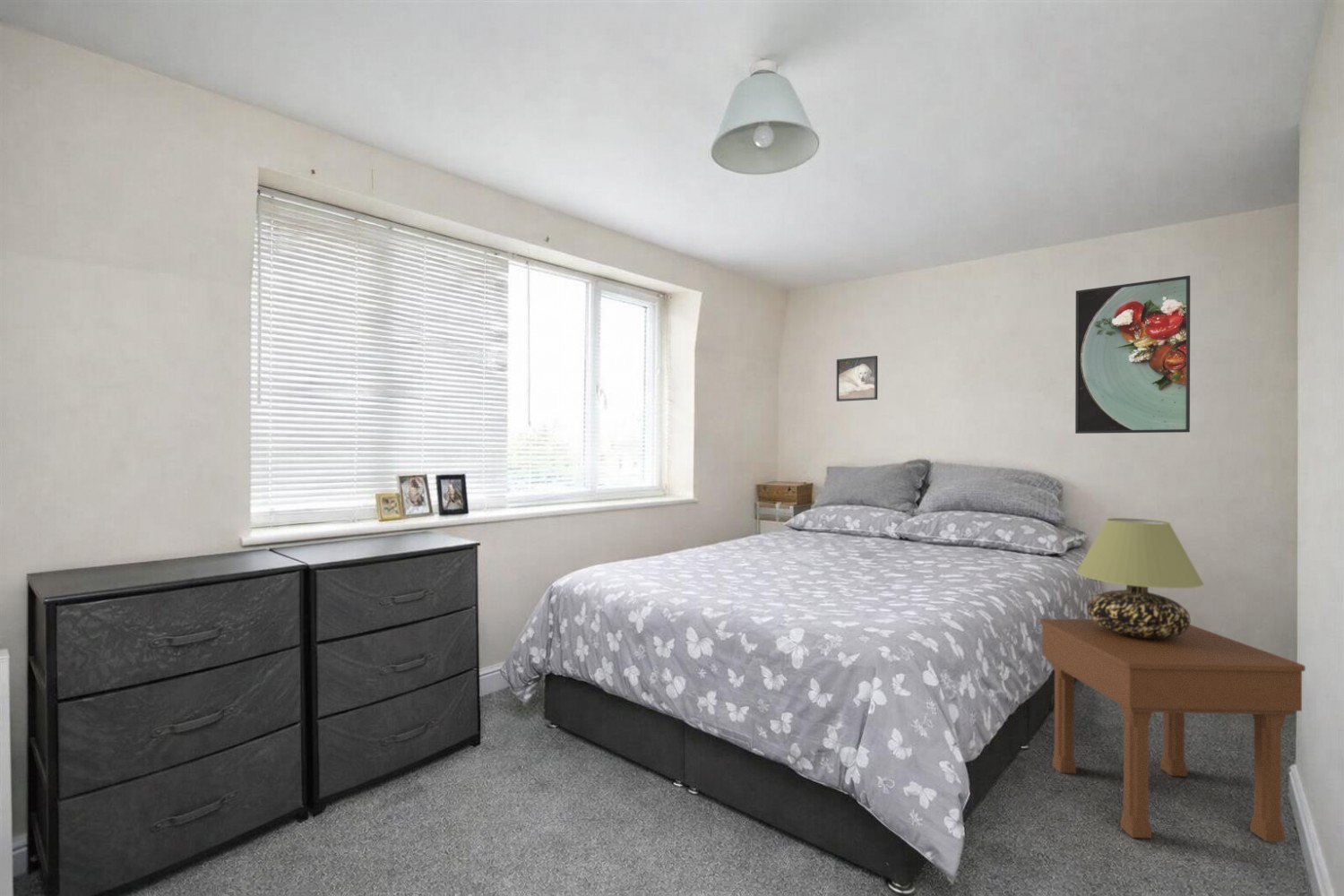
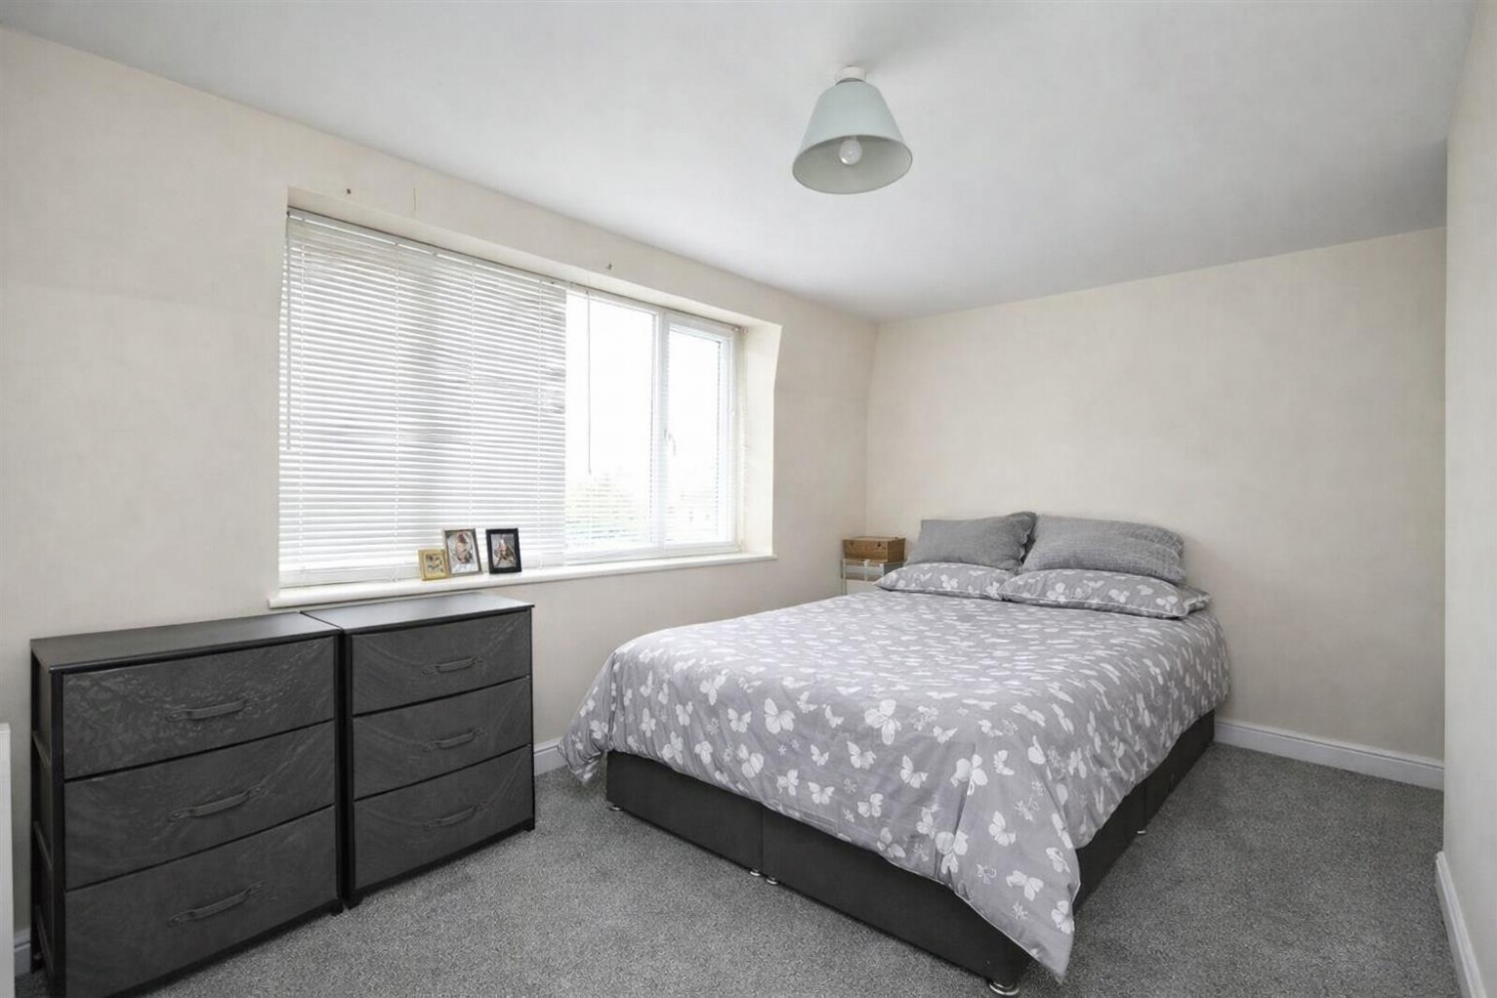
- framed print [1074,274,1191,435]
- nightstand [1039,618,1306,842]
- table lamp [1075,517,1205,639]
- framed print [836,355,878,402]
